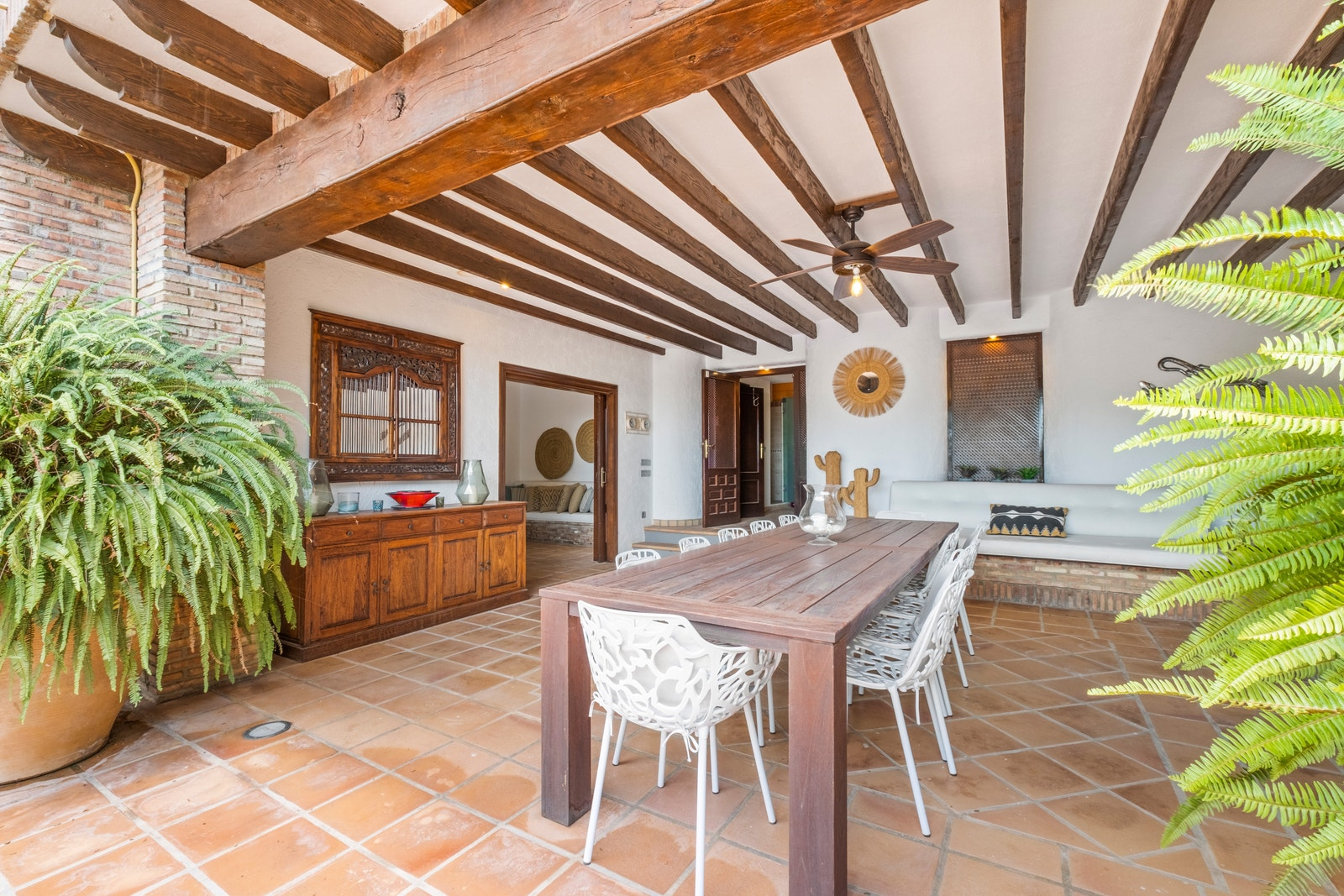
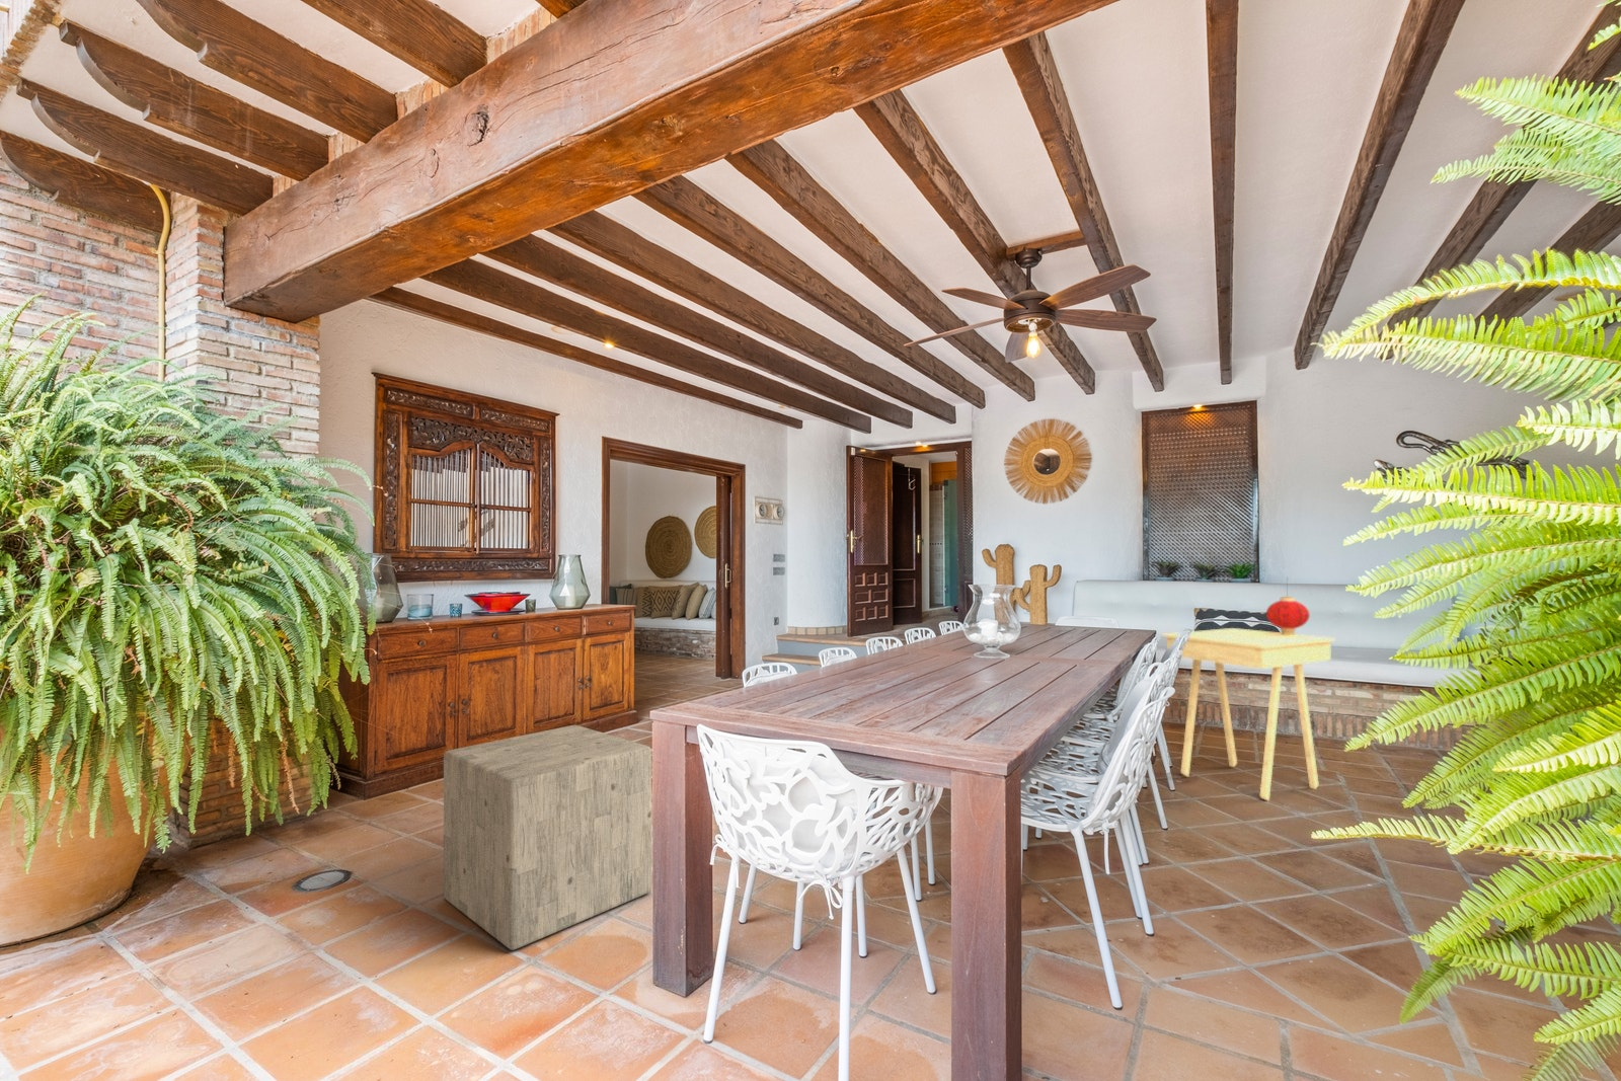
+ lantern [1265,575,1311,636]
+ stool [443,724,653,952]
+ side table [1161,627,1336,802]
